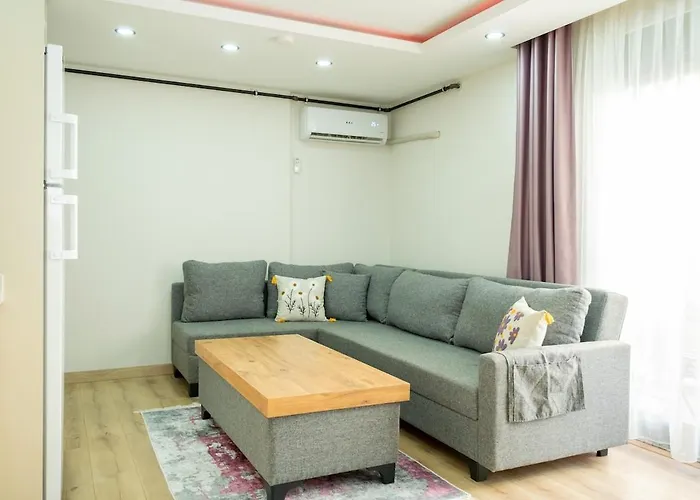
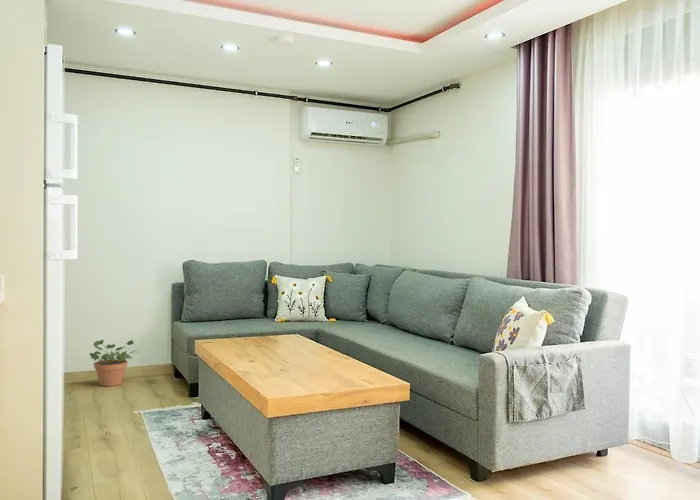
+ potted plant [89,339,140,387]
